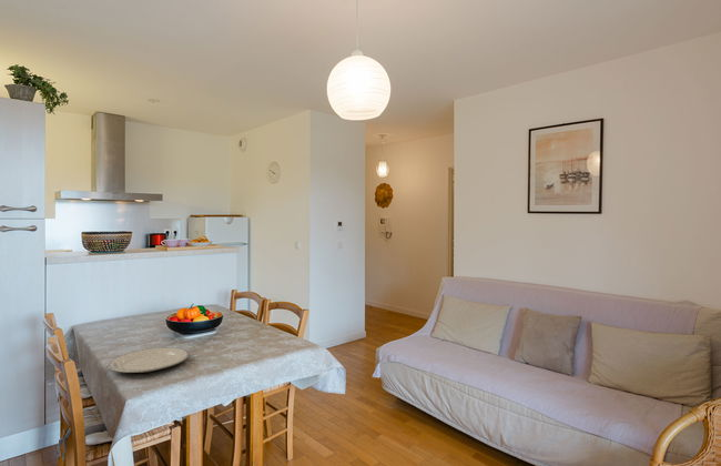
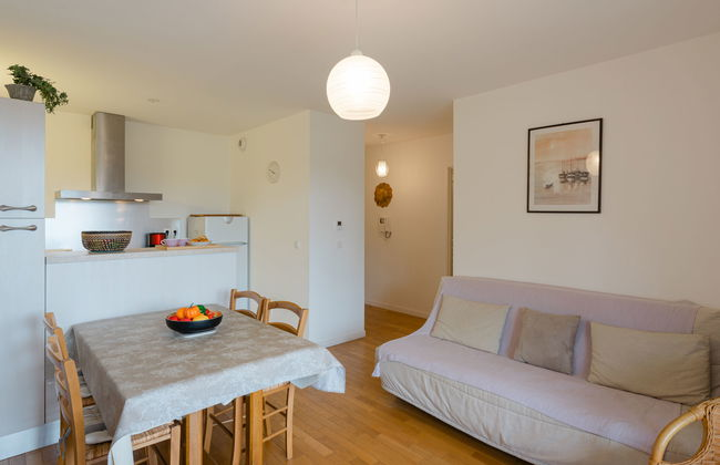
- chinaware [108,346,190,374]
